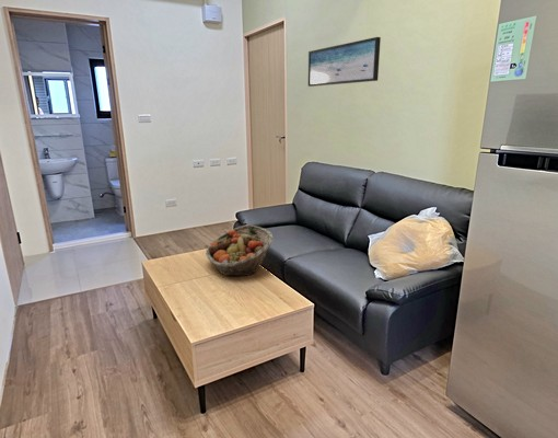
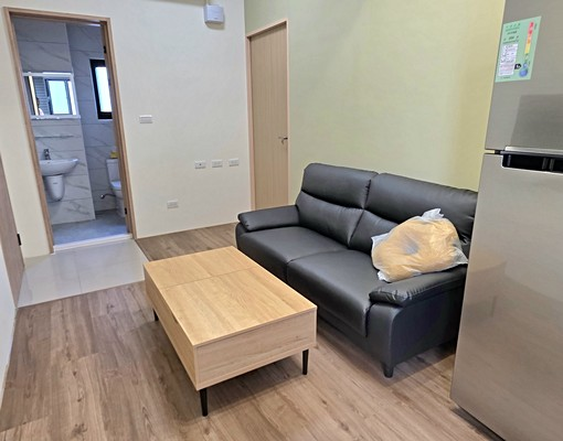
- fruit basket [205,224,275,277]
- wall art [307,36,382,88]
